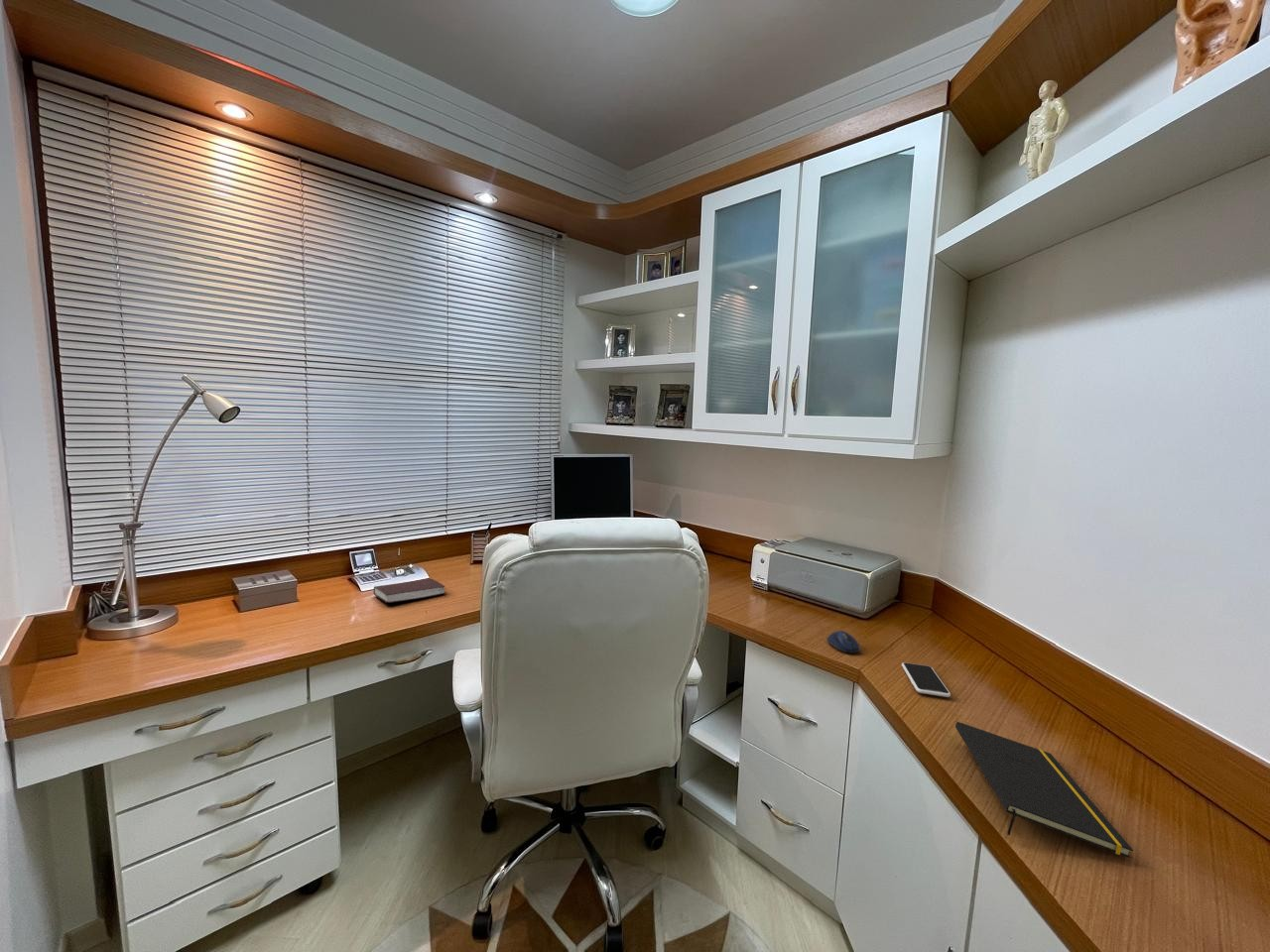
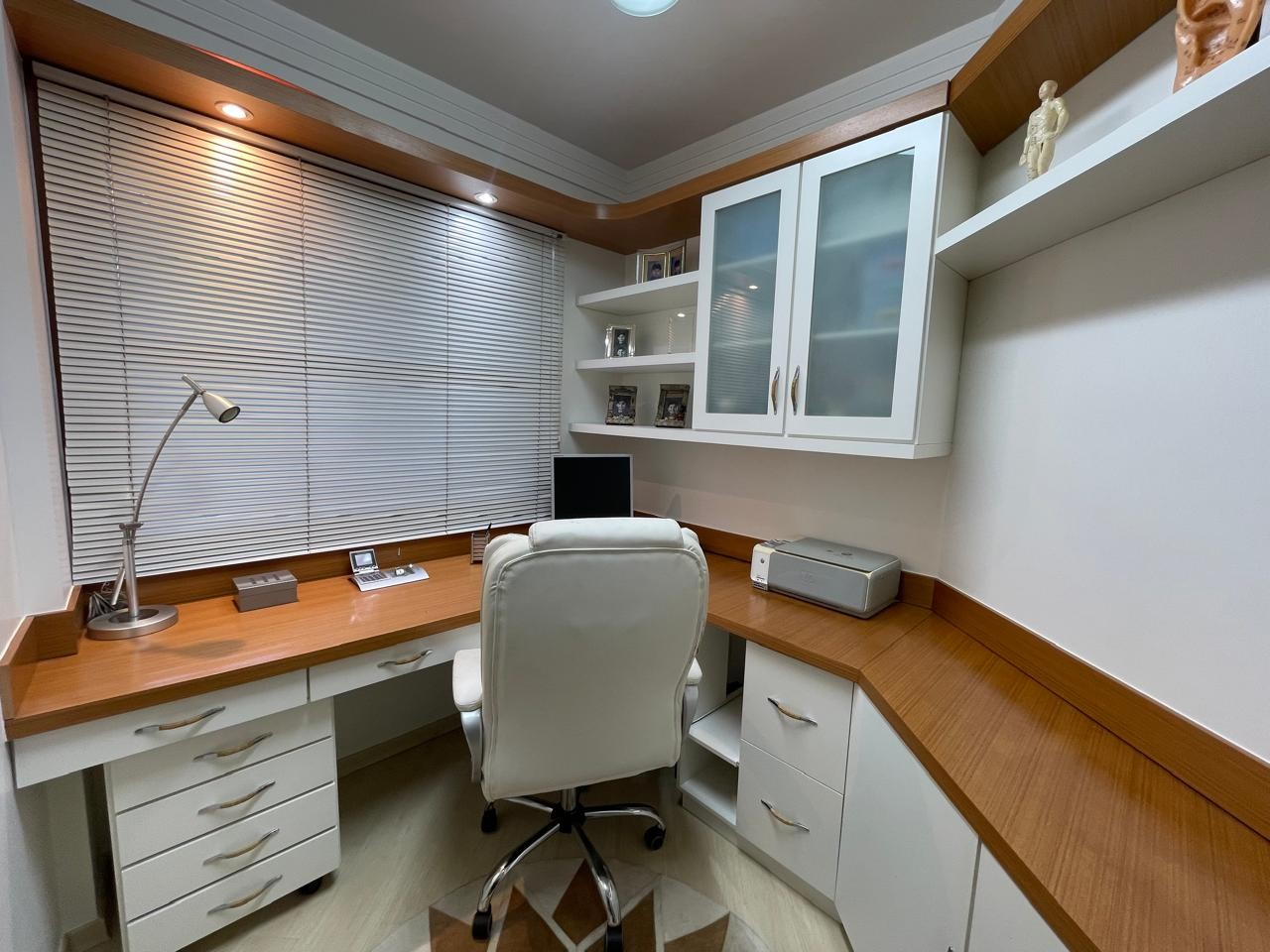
- book [373,578,445,604]
- notepad [954,721,1134,859]
- smartphone [901,661,952,698]
- computer mouse [826,630,861,654]
